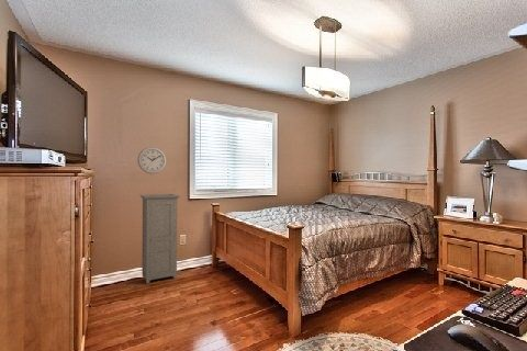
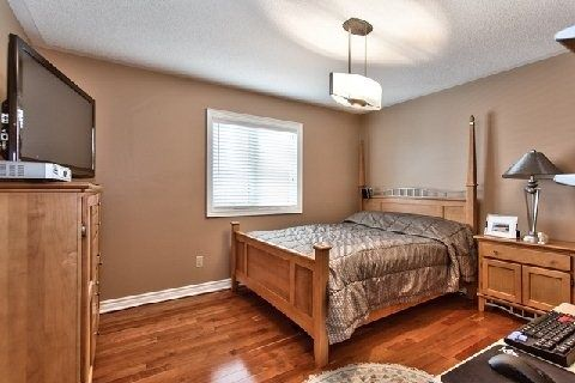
- wall clock [137,146,167,174]
- cabinet [139,193,181,285]
